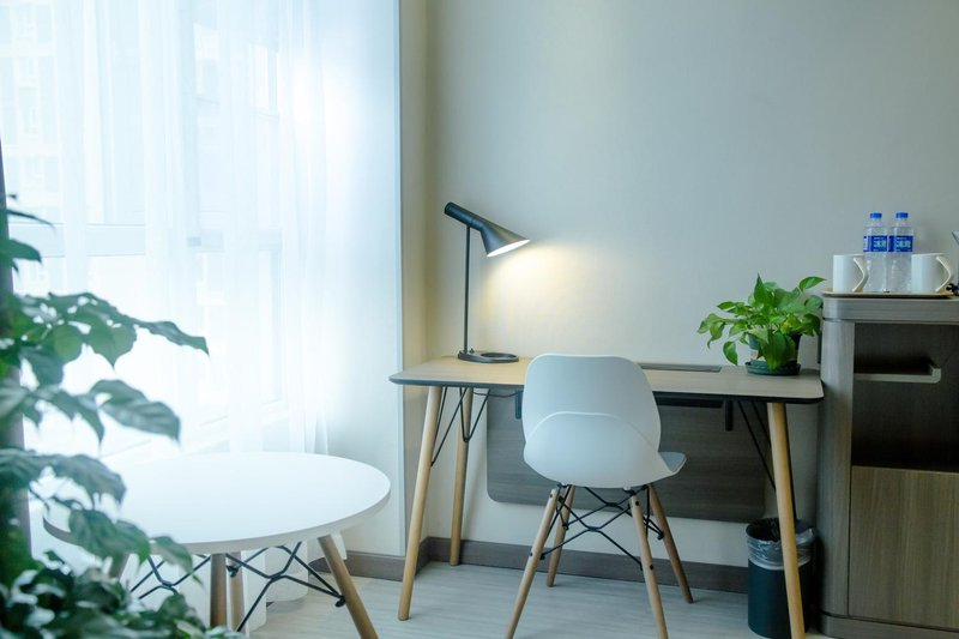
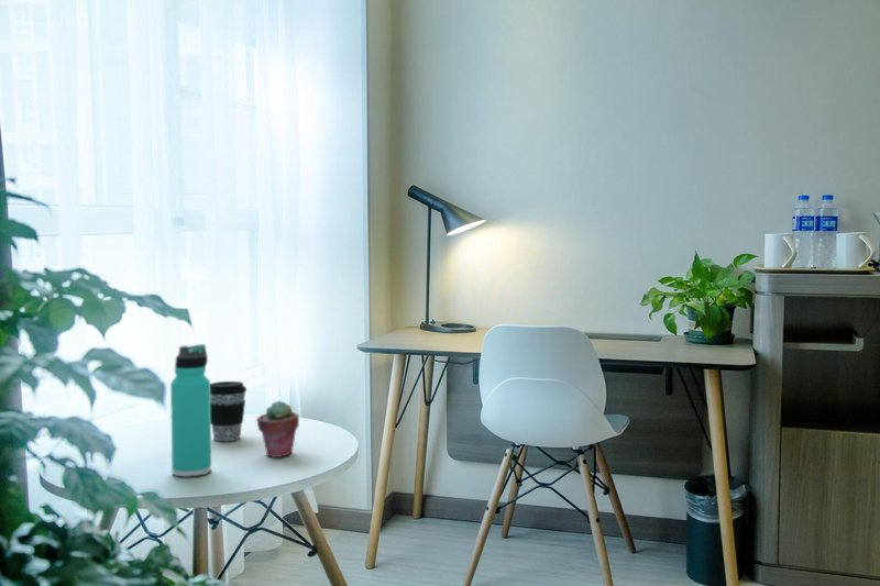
+ potted succulent [255,399,300,458]
+ coffee cup [210,380,248,442]
+ thermos bottle [169,343,212,478]
